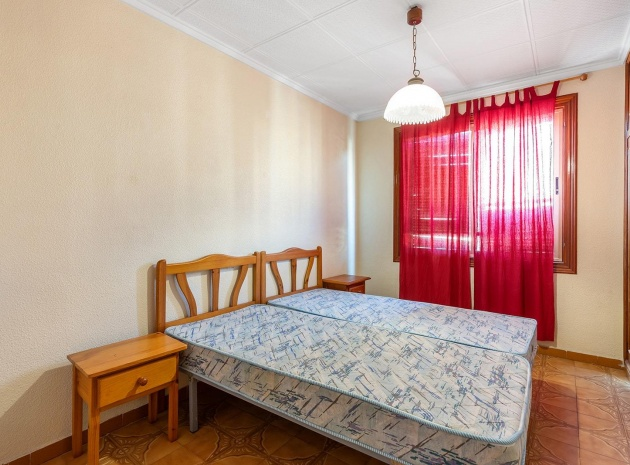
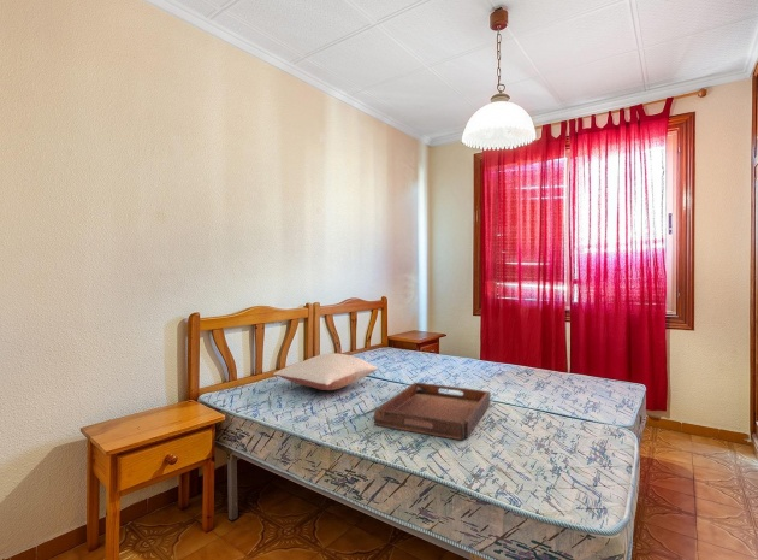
+ serving tray [373,382,492,441]
+ pillow [272,352,379,391]
